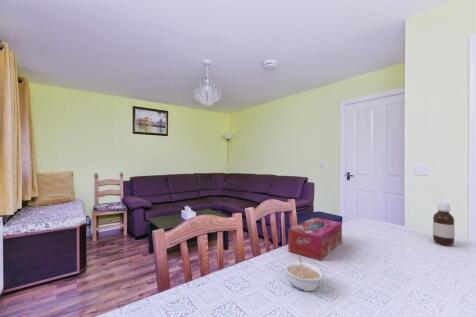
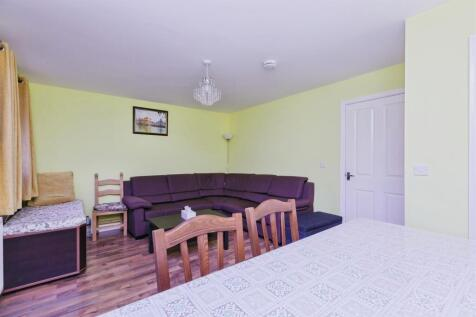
- bottle [432,202,456,247]
- legume [284,255,325,292]
- tissue box [287,217,343,261]
